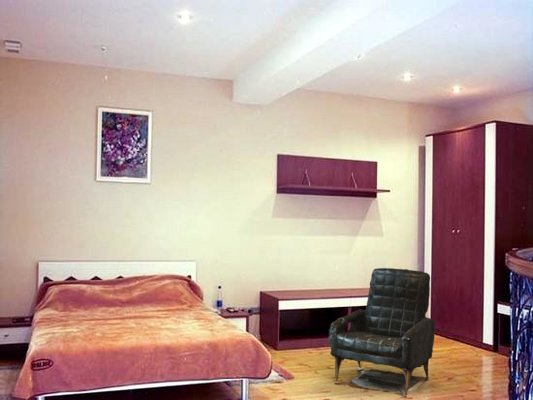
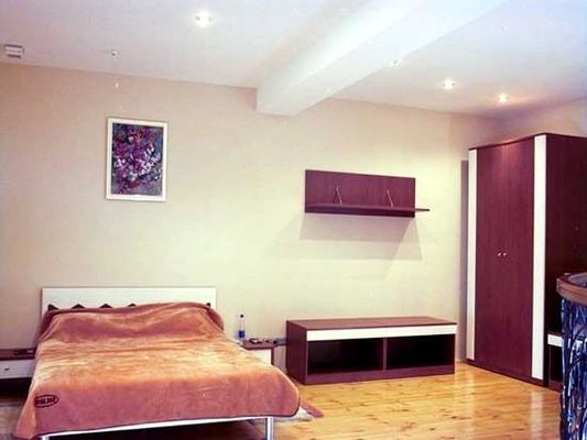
- armchair [328,267,436,399]
